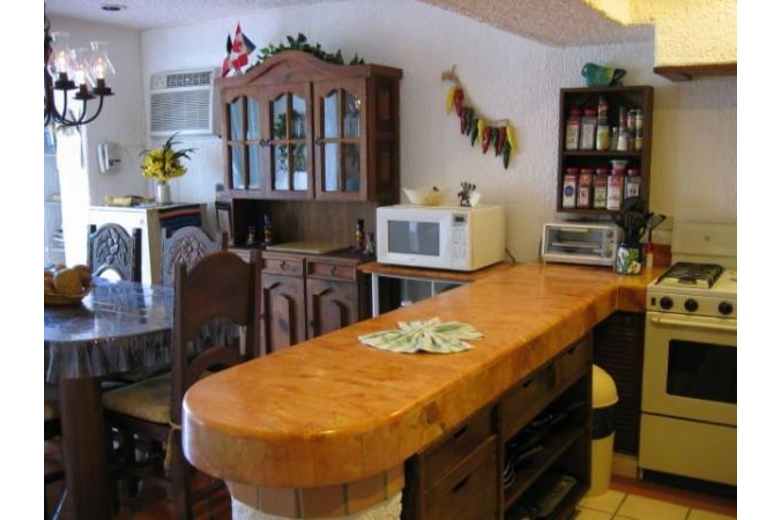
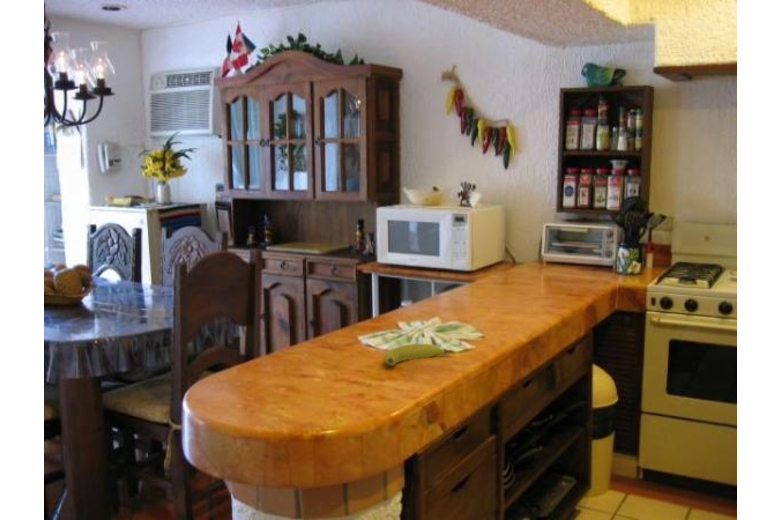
+ fruit [383,343,454,367]
